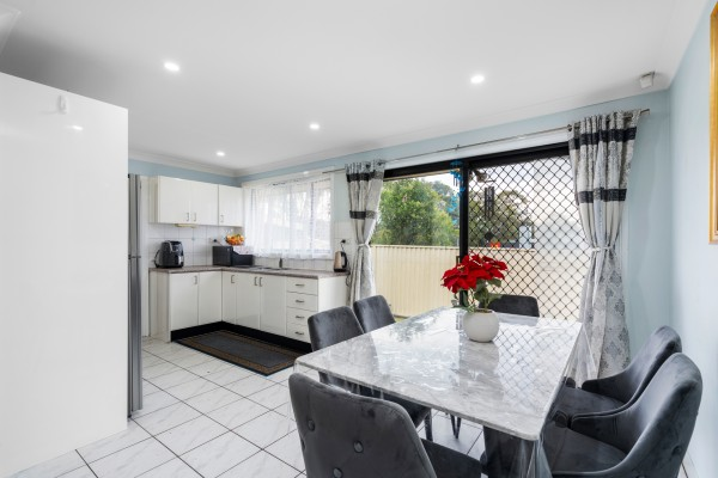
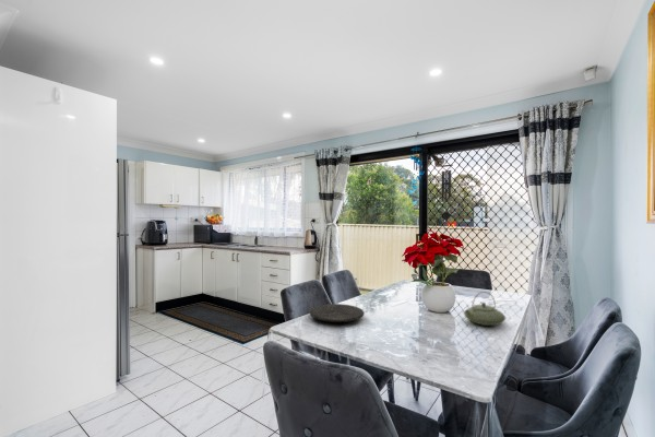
+ plate [308,303,366,323]
+ teapot [463,291,507,327]
